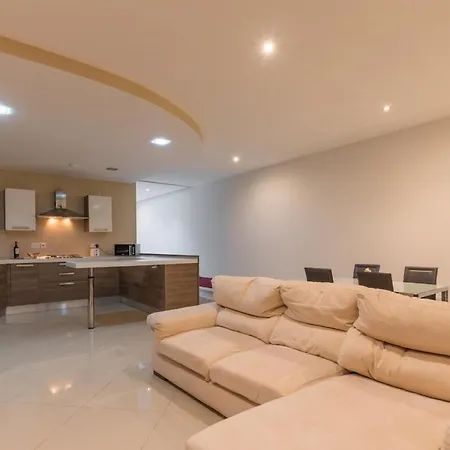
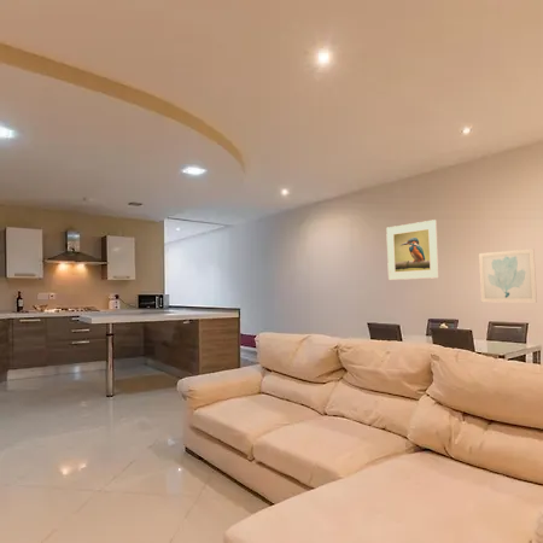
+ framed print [385,218,440,281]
+ wall art [478,247,538,303]
